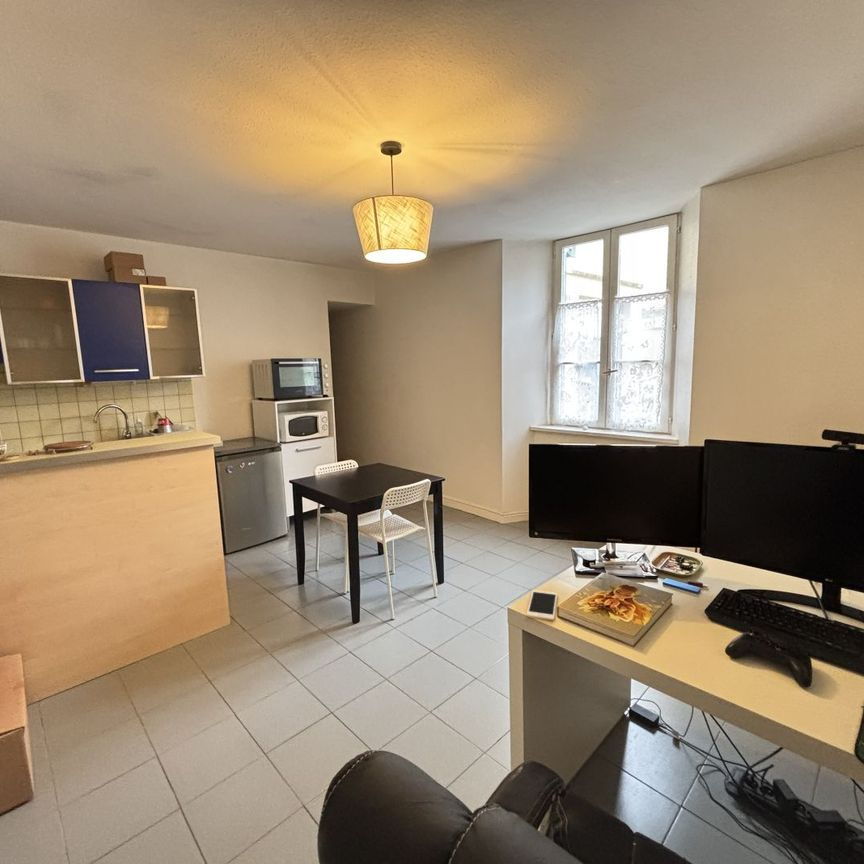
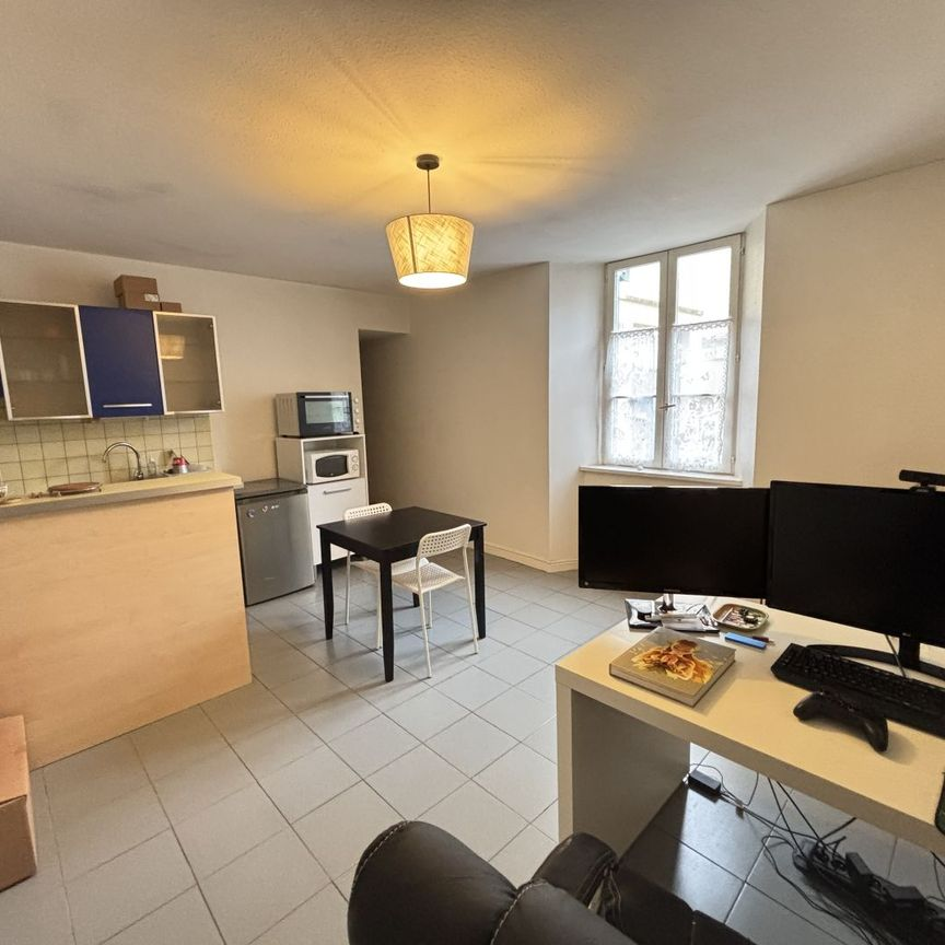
- cell phone [525,589,558,621]
